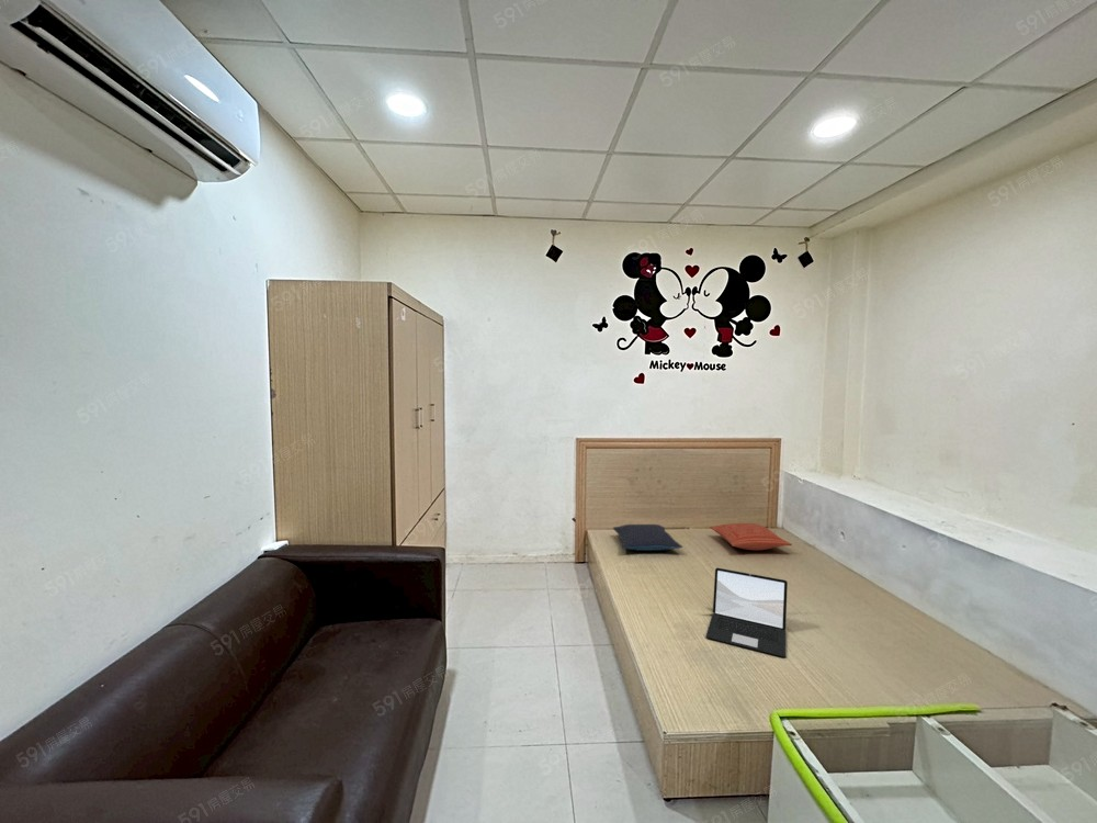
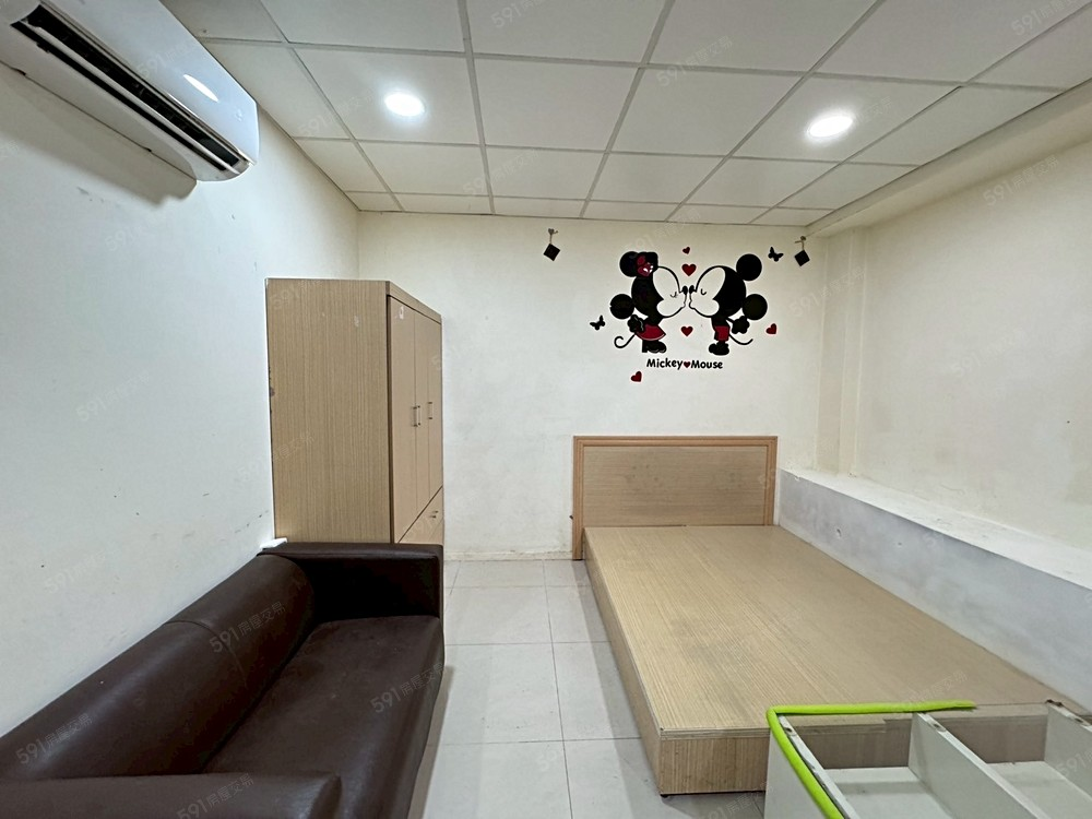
- laptop [705,567,789,658]
- pillow [709,522,793,551]
- pillow [612,523,683,552]
